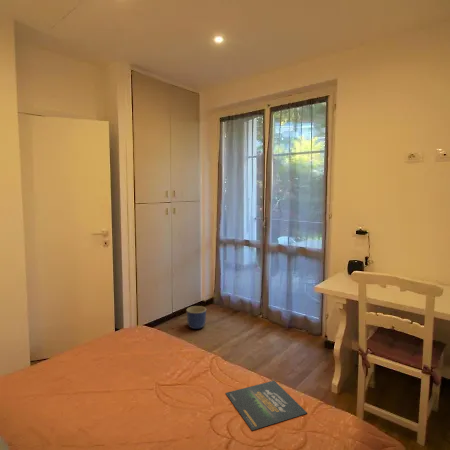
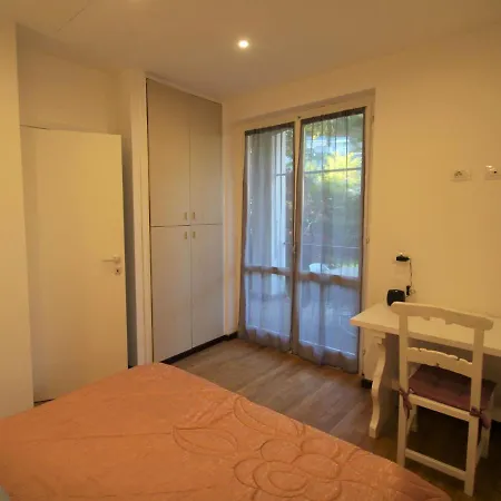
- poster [225,380,308,431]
- planter [185,305,207,330]
